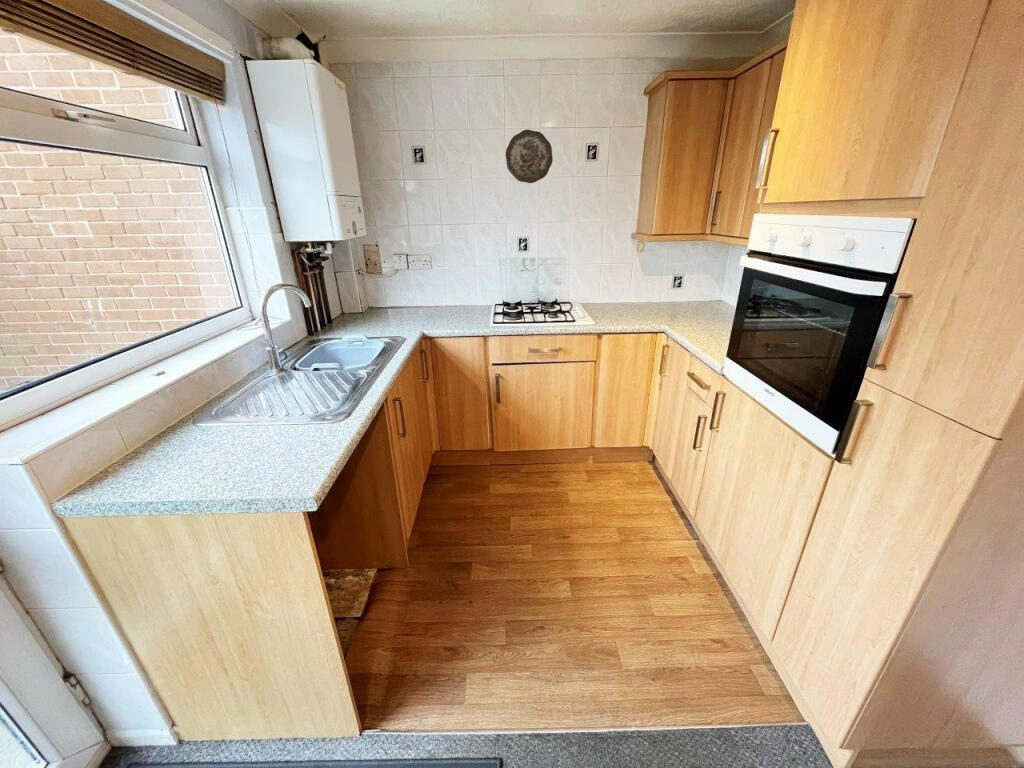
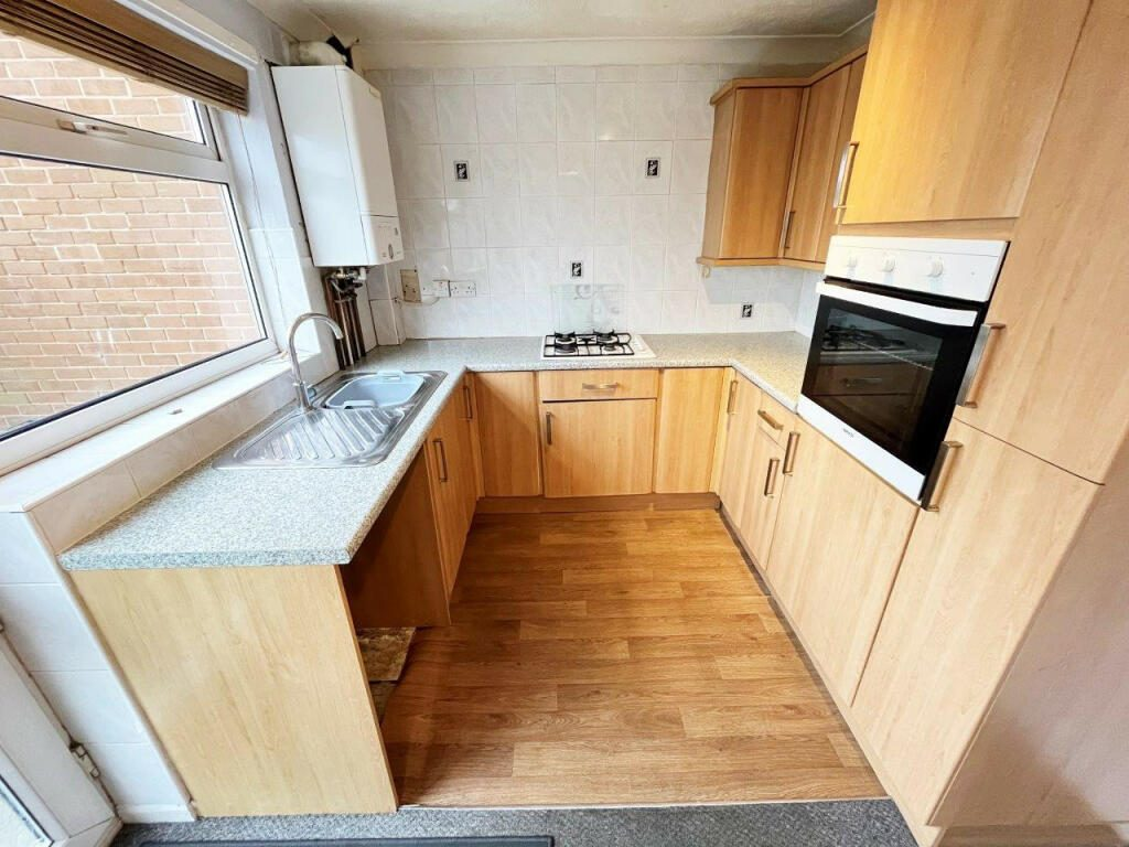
- decorative plate [505,129,554,184]
